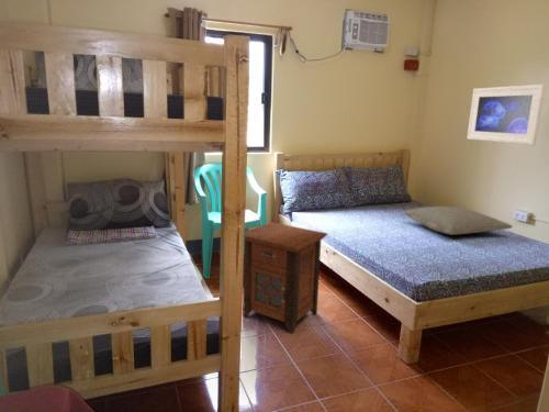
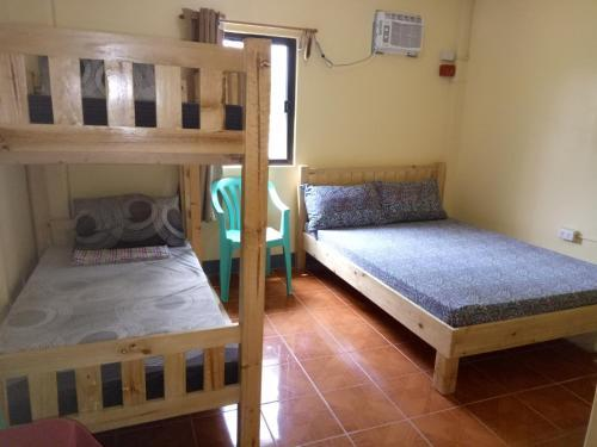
- nightstand [242,221,328,334]
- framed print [466,83,547,146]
- pillow [403,205,514,236]
